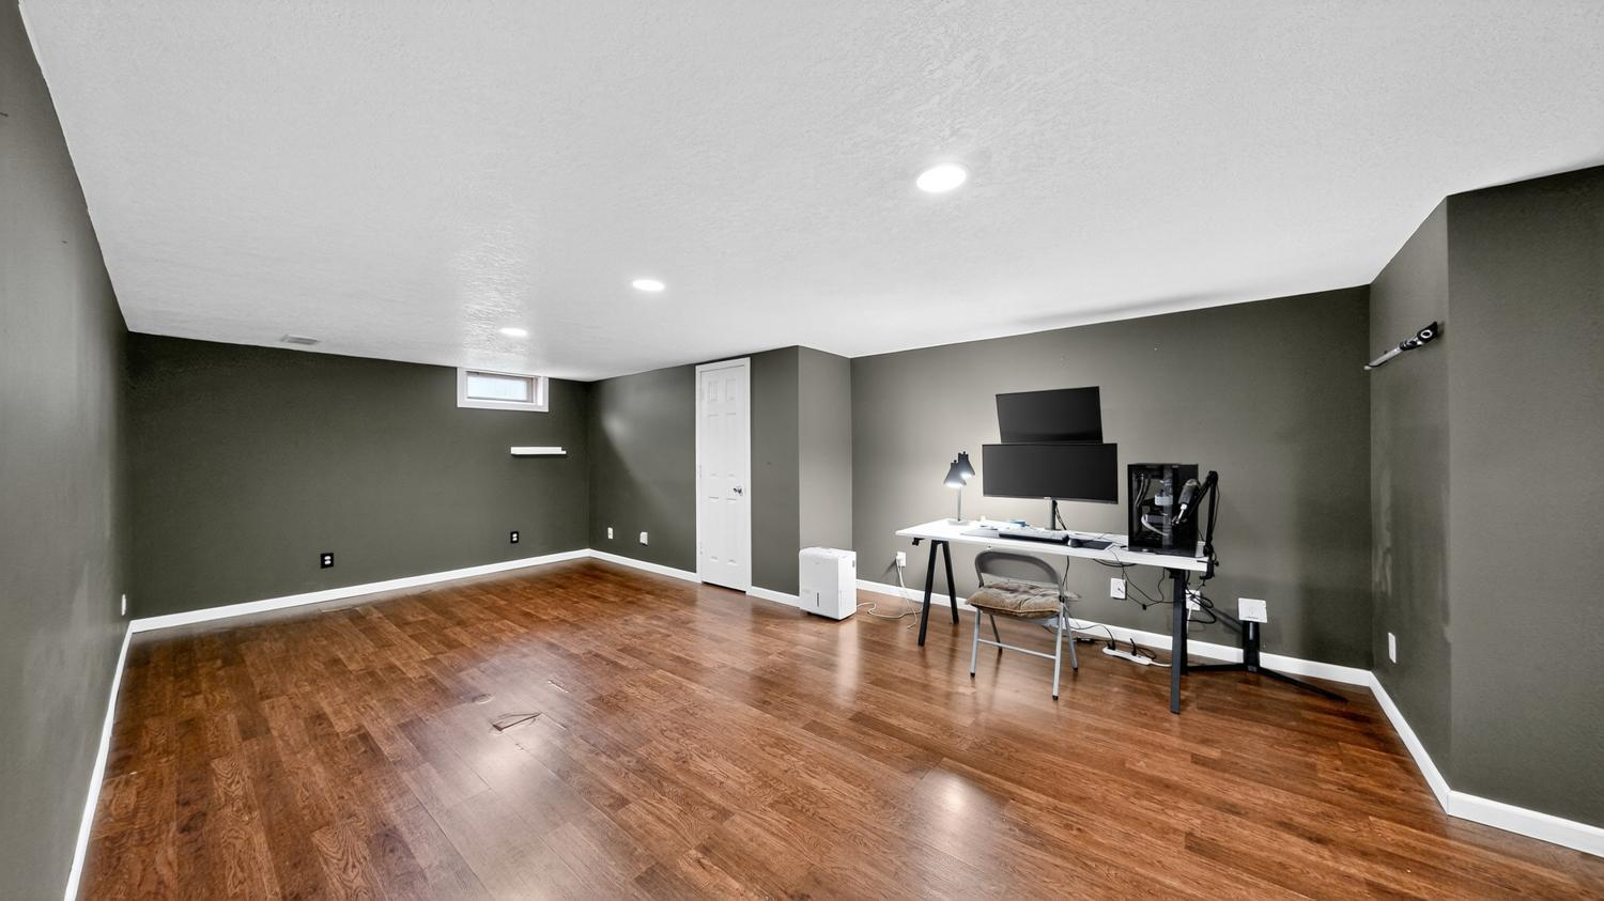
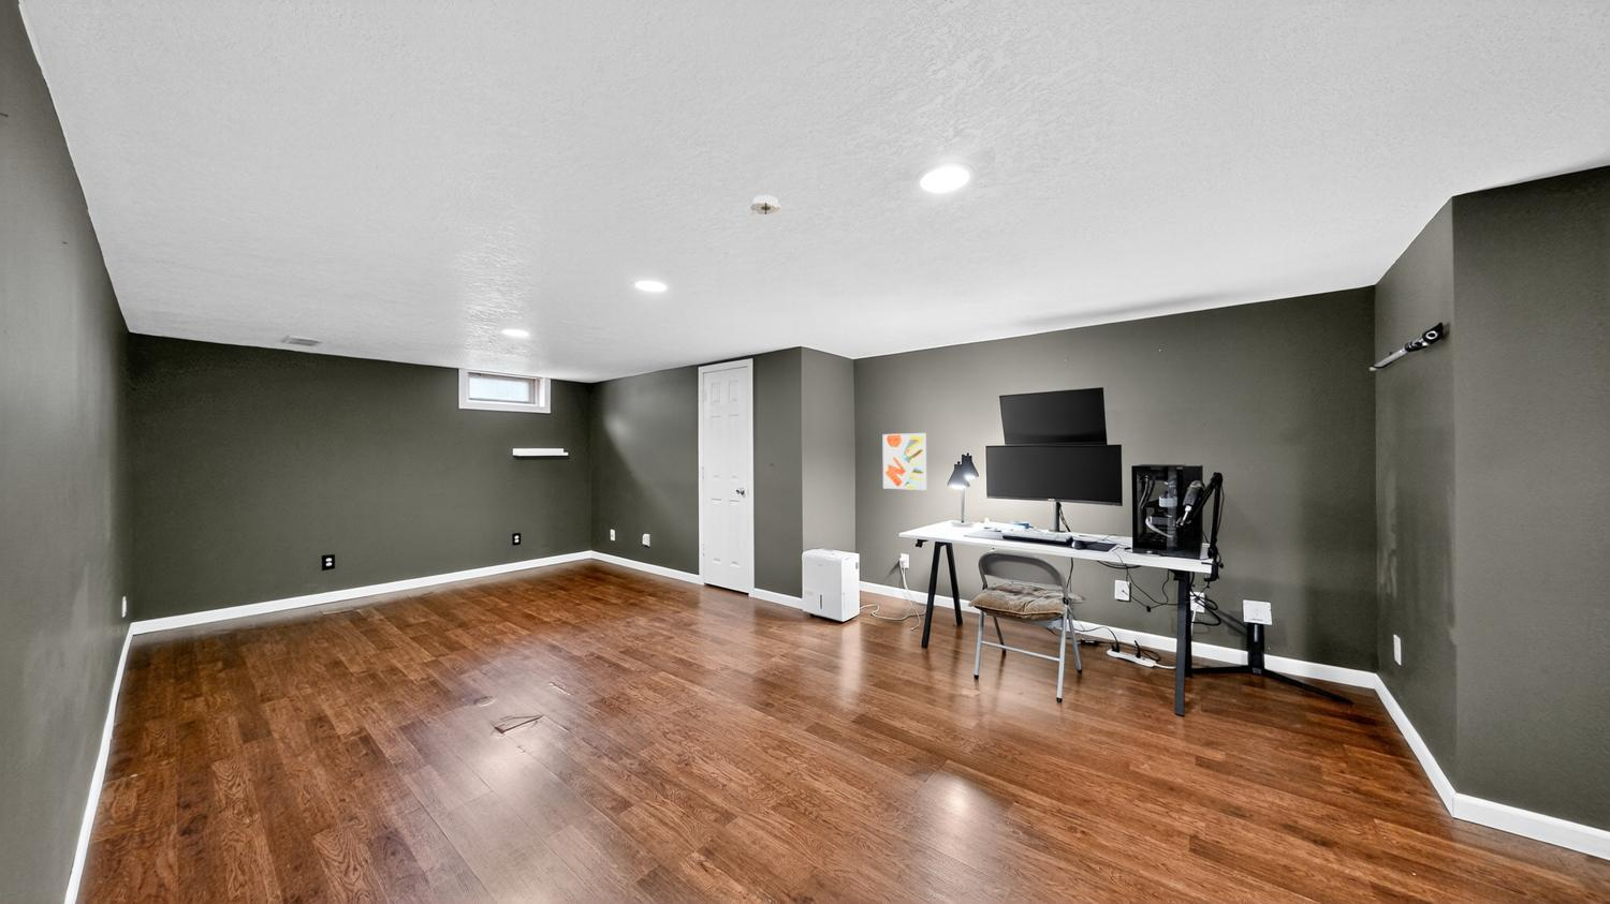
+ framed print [882,432,928,491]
+ smoke detector [750,195,782,216]
